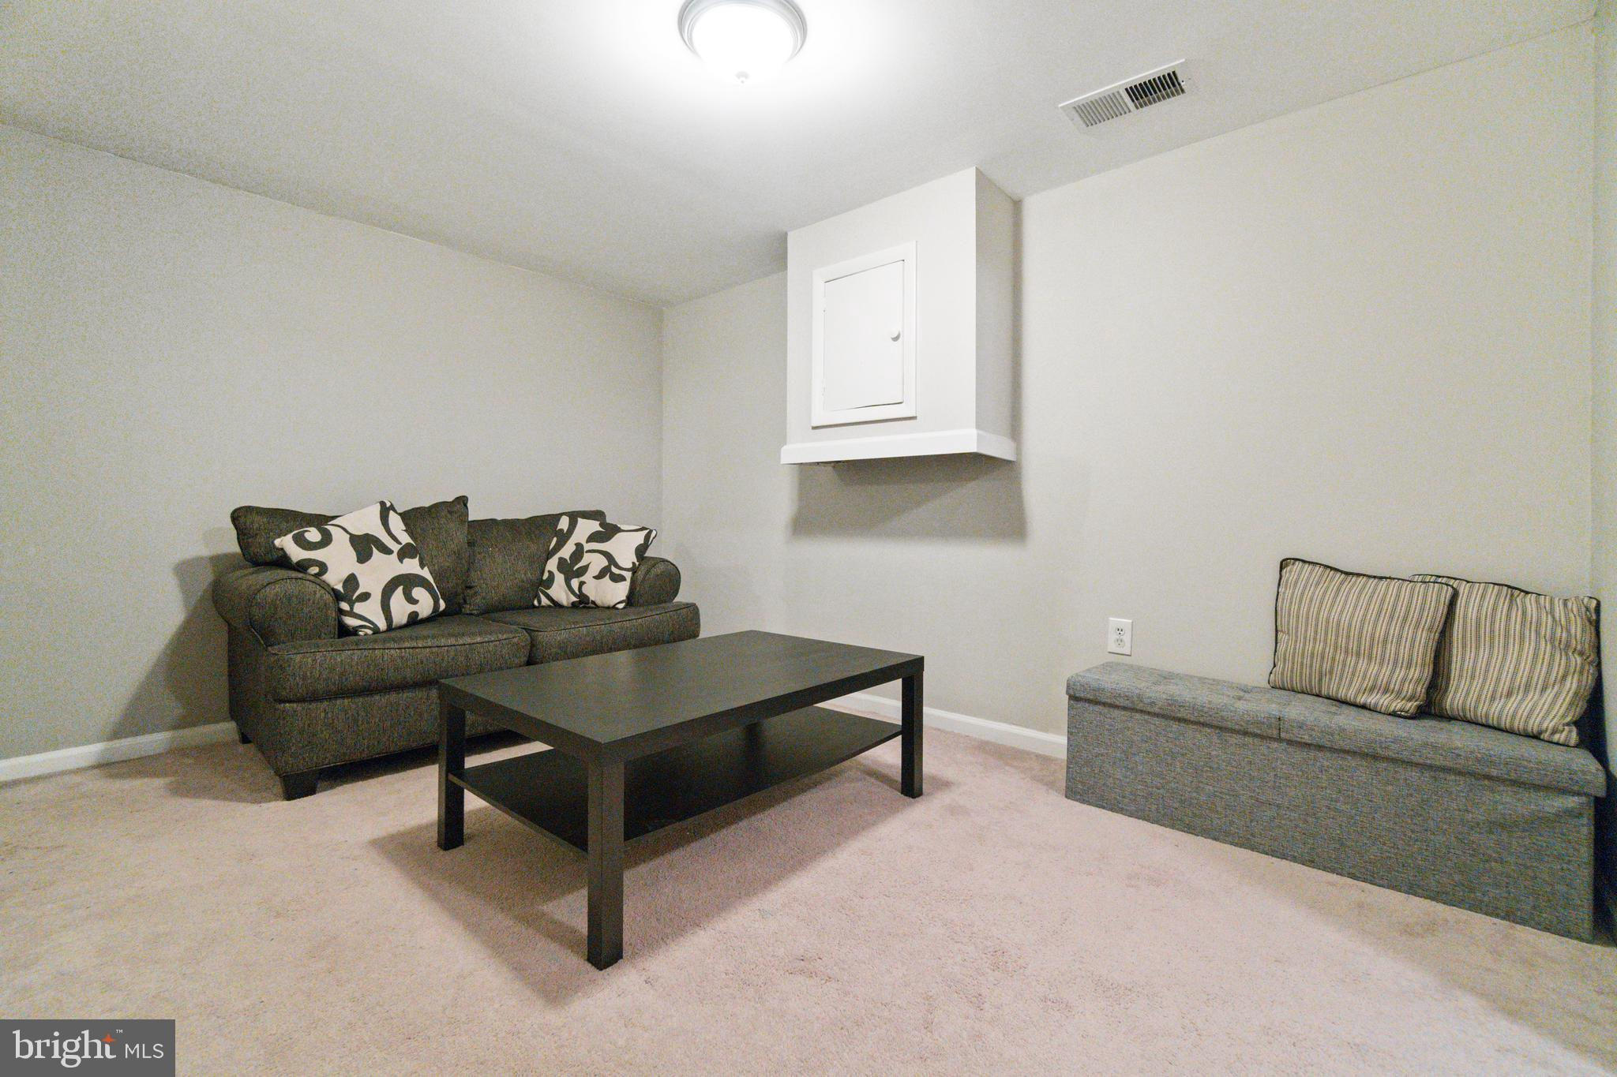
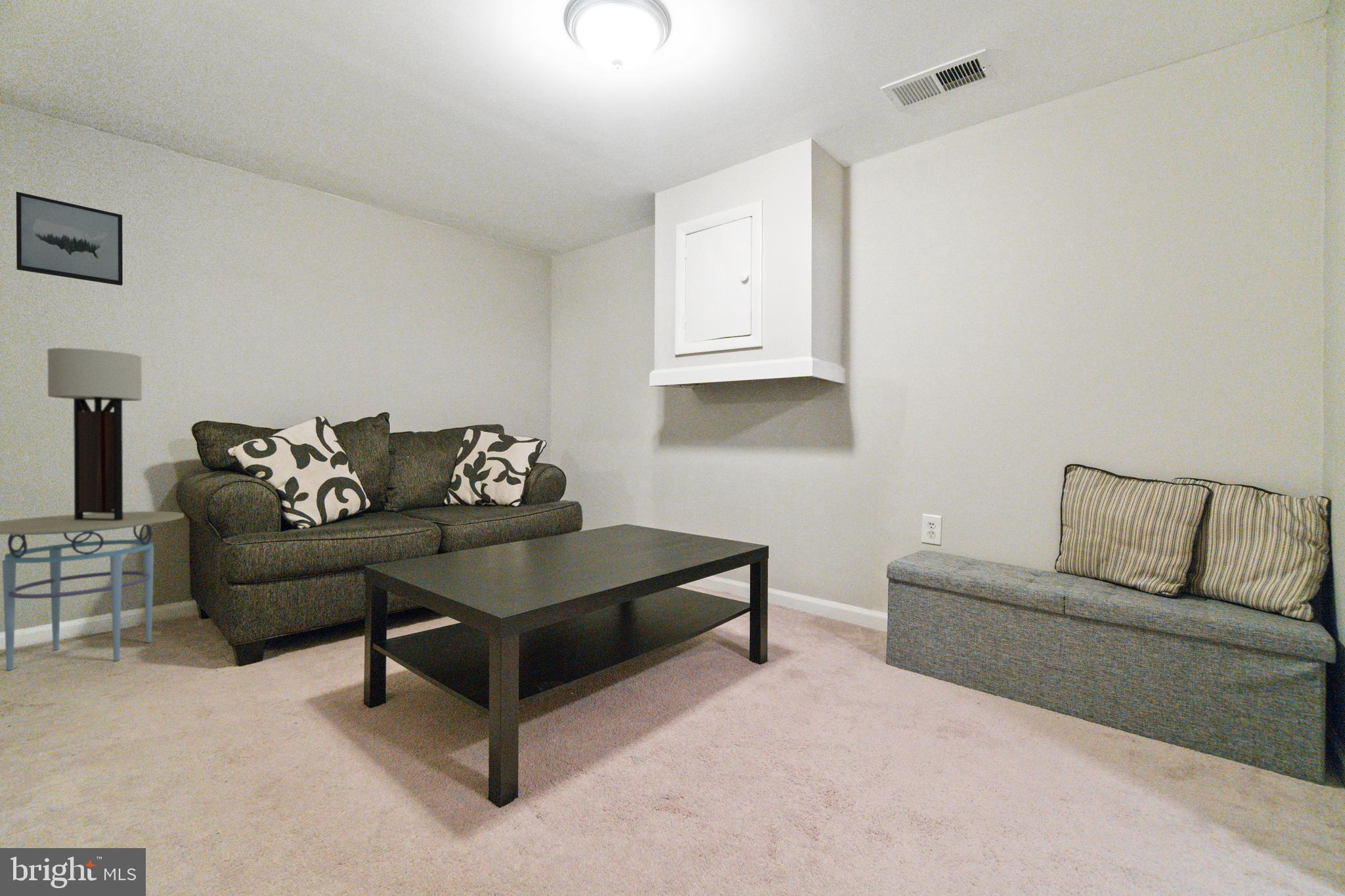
+ wall art [16,191,123,286]
+ wall sconce [47,347,143,521]
+ side table [0,511,185,671]
